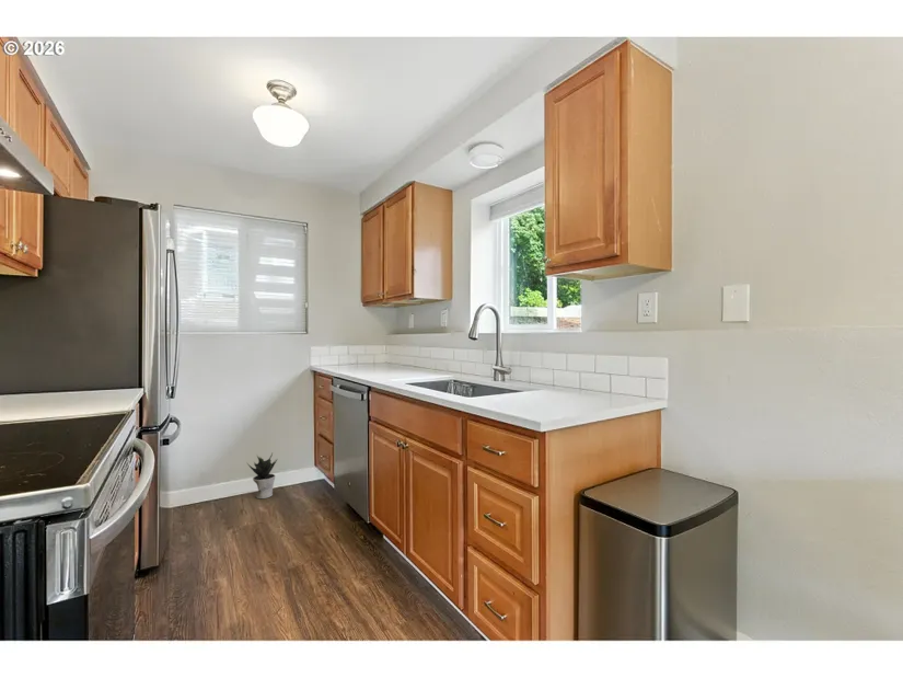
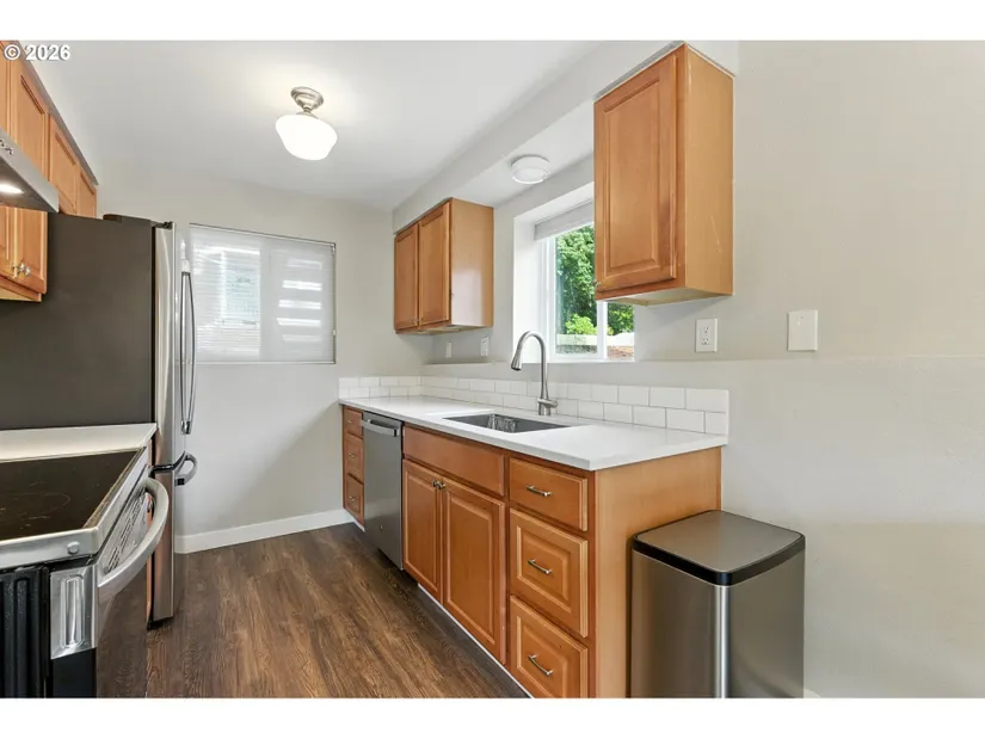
- potted plant [246,452,278,499]
